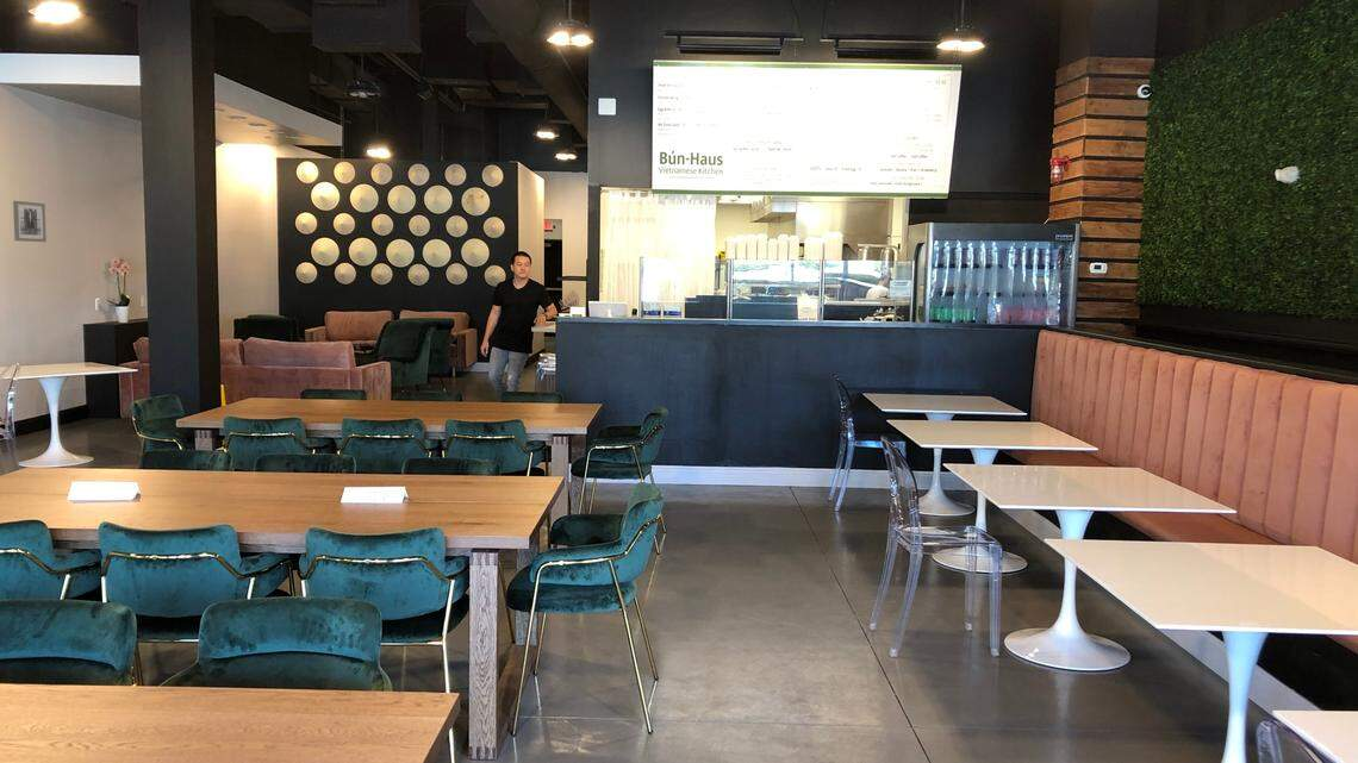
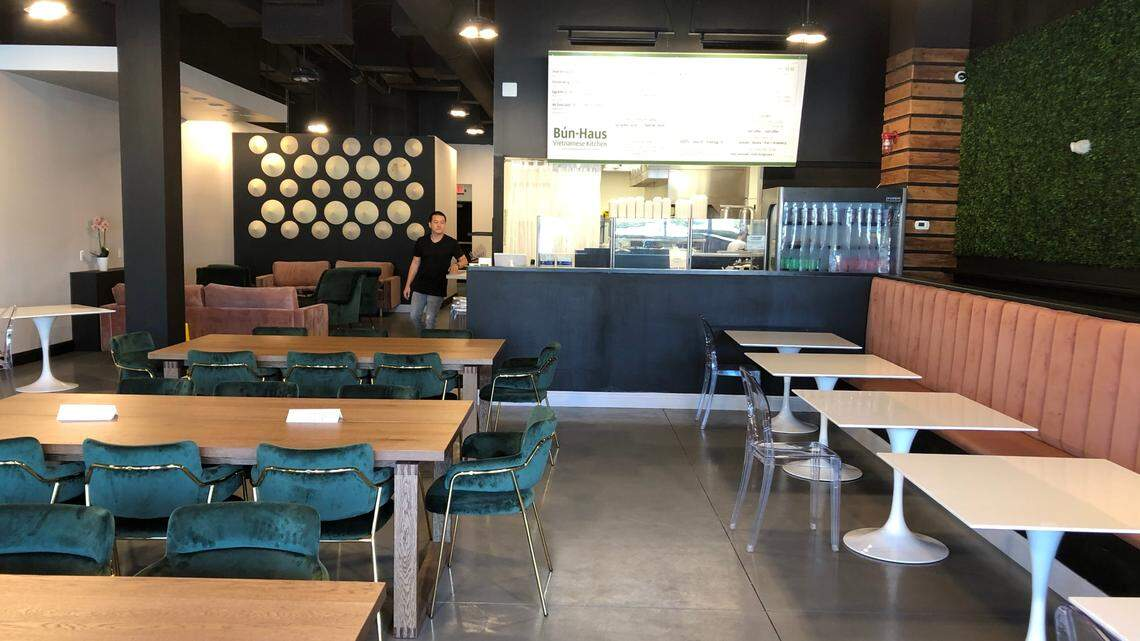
- wall art [12,200,48,243]
